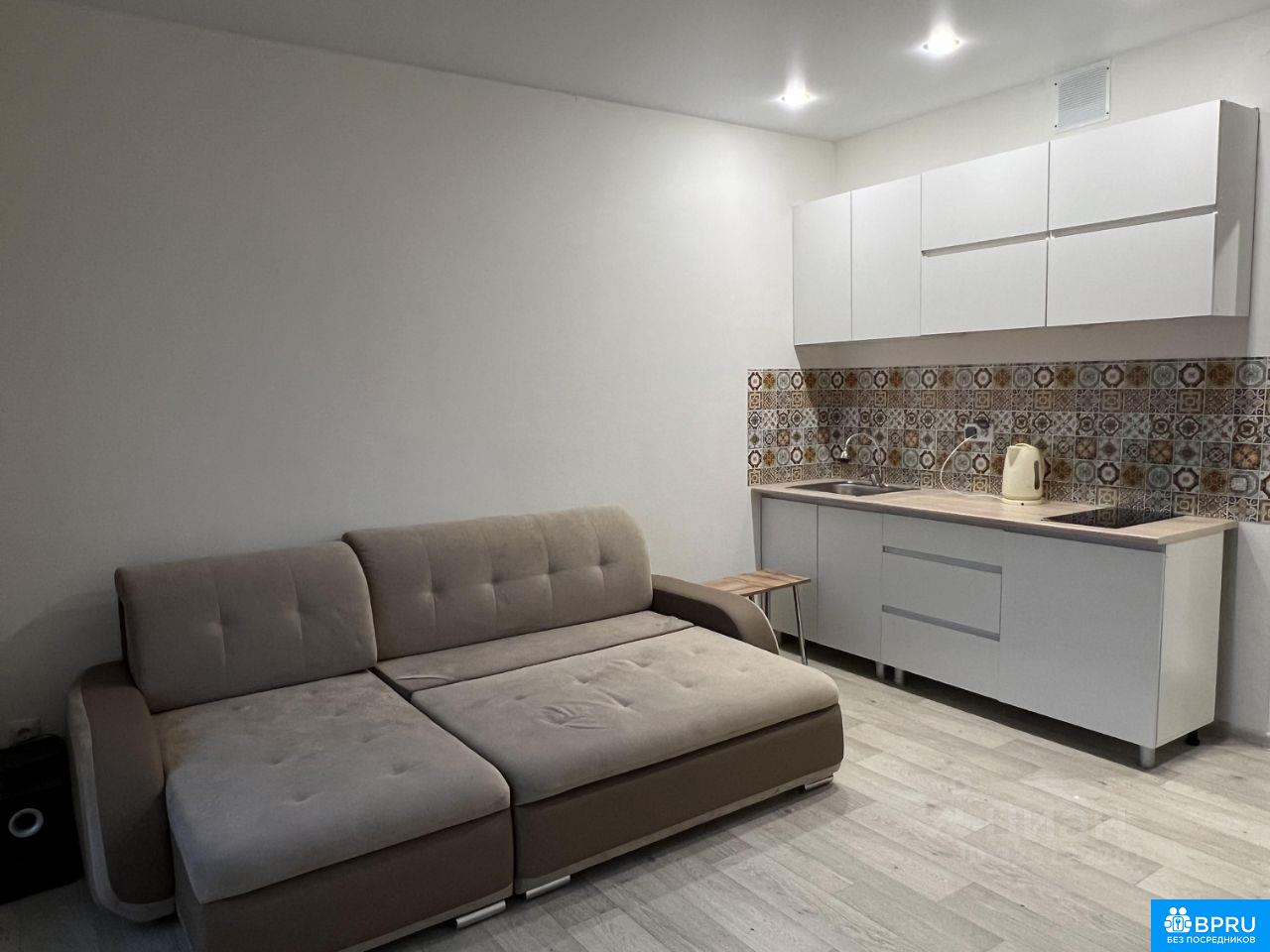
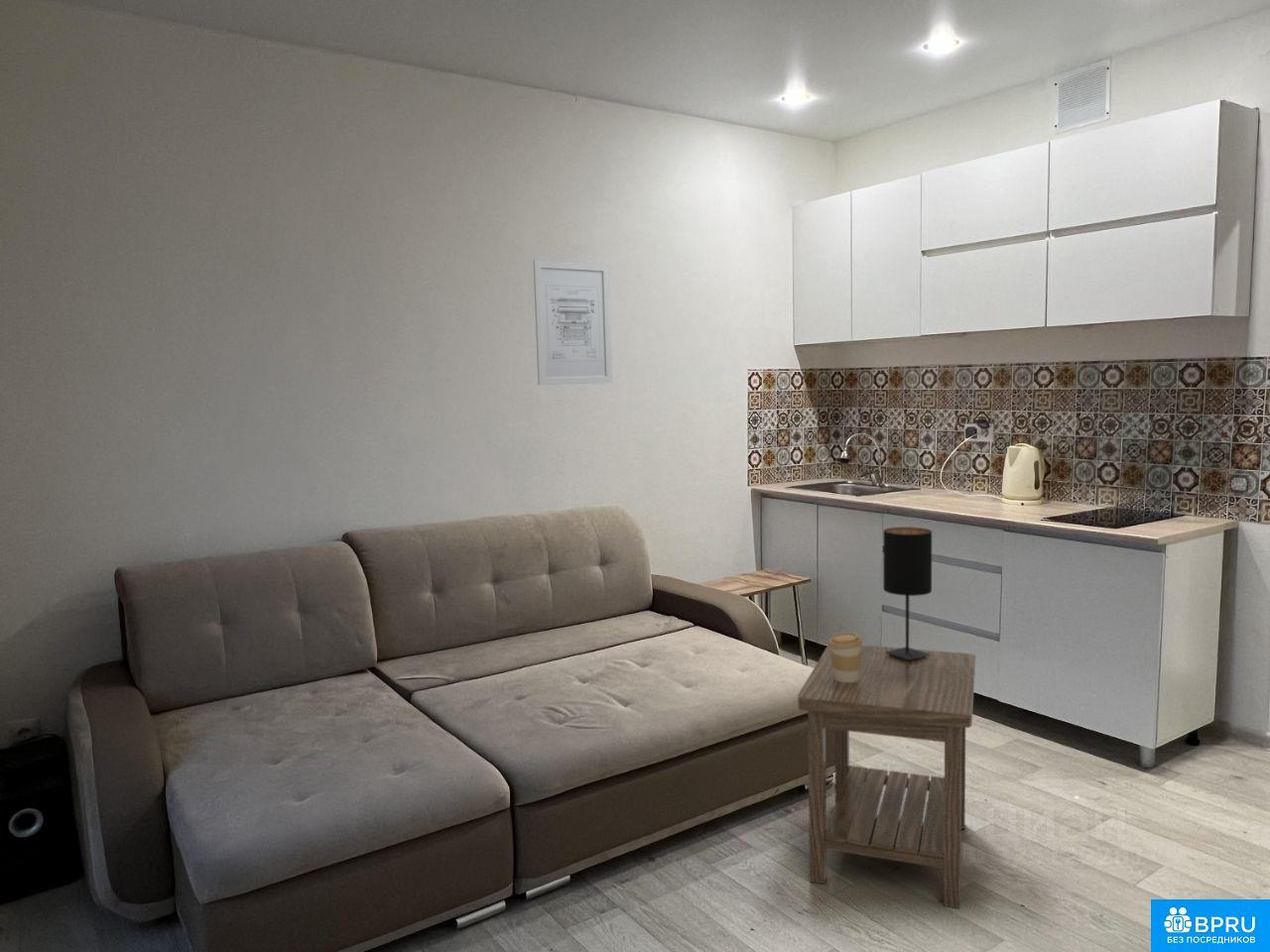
+ coffee cup [828,632,863,682]
+ side table [797,643,976,909]
+ wall art [532,259,613,386]
+ table lamp [882,526,933,661]
